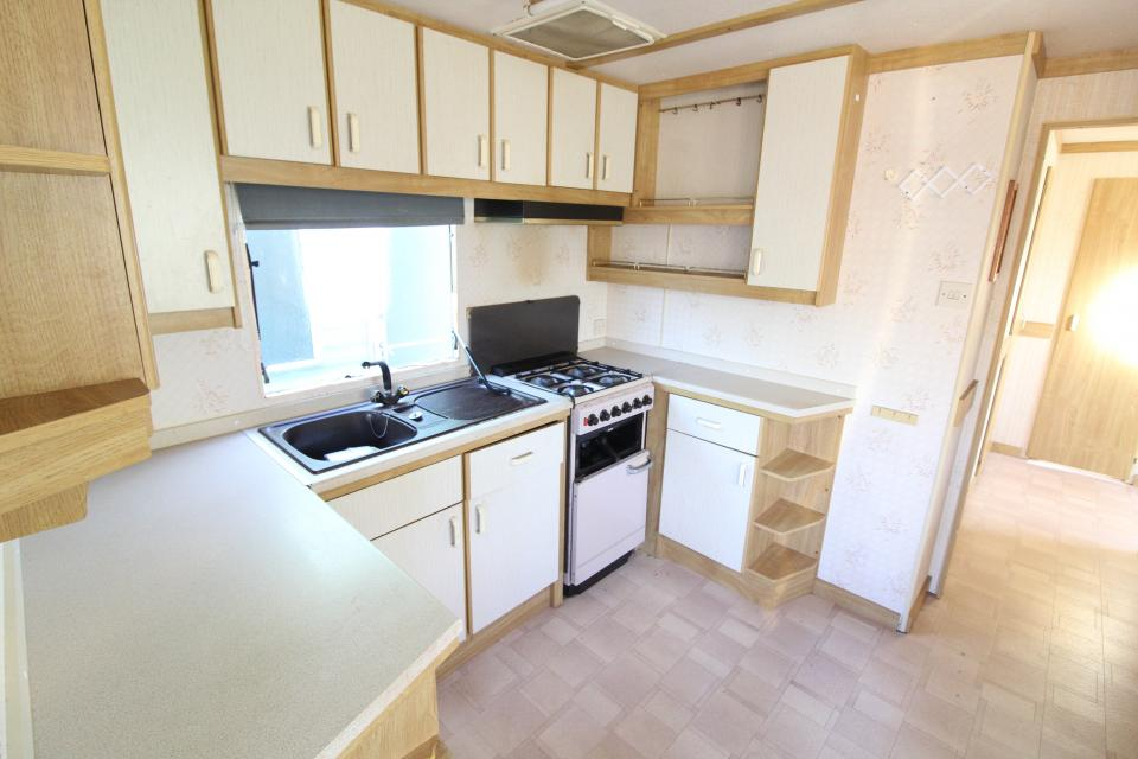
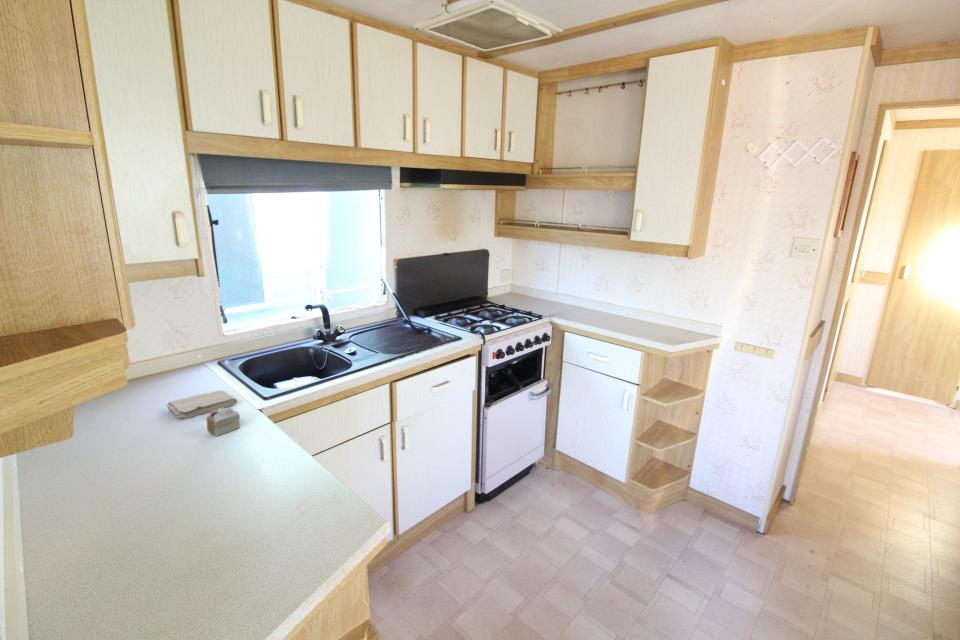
+ washcloth [165,389,238,419]
+ cake slice [205,407,241,437]
